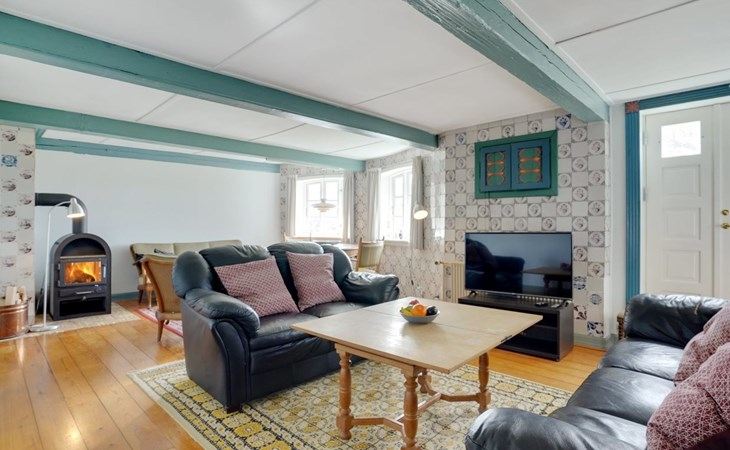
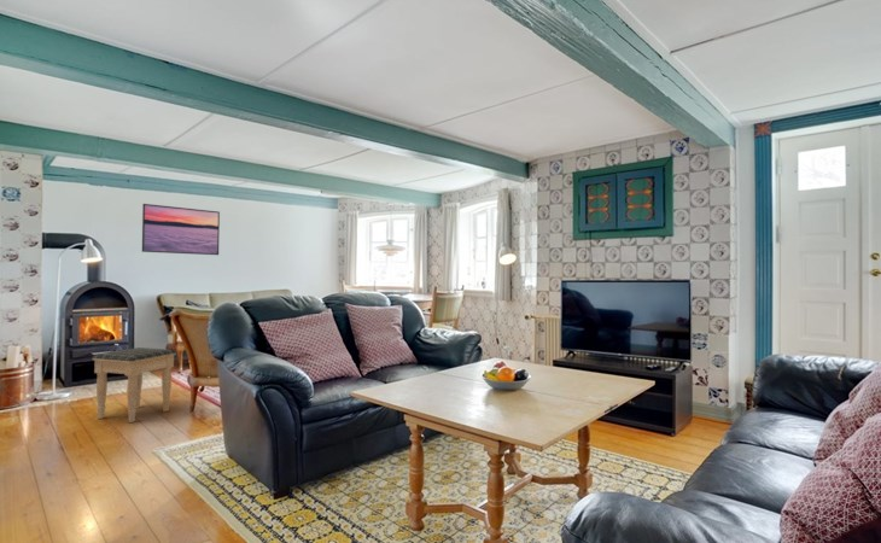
+ footstool [92,346,177,424]
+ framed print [141,203,221,256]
